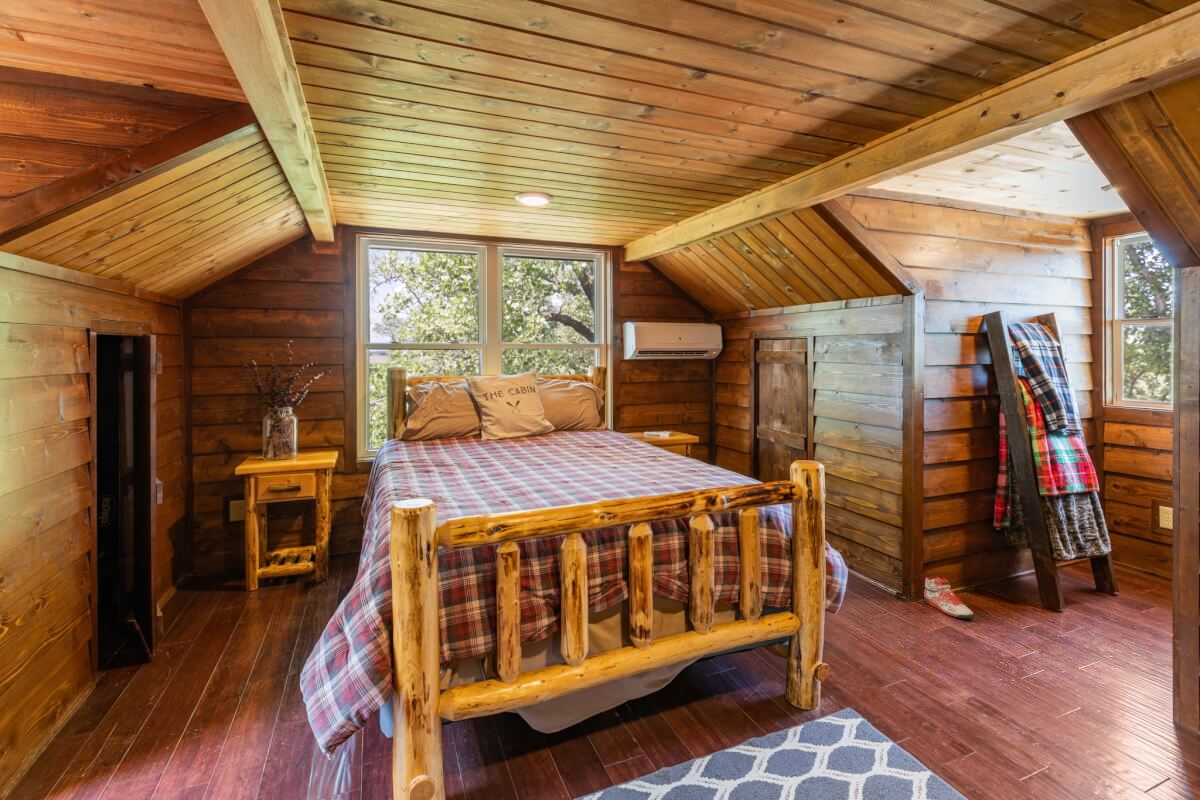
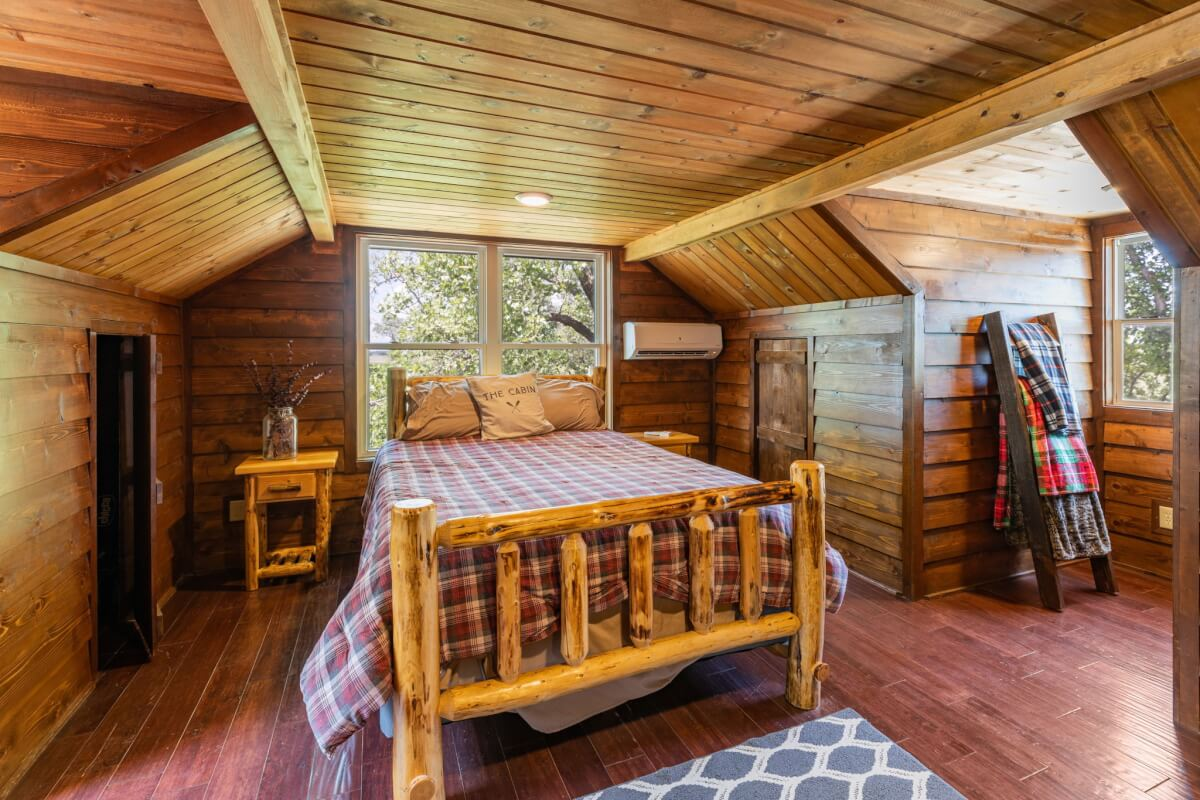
- sneaker [923,576,975,619]
